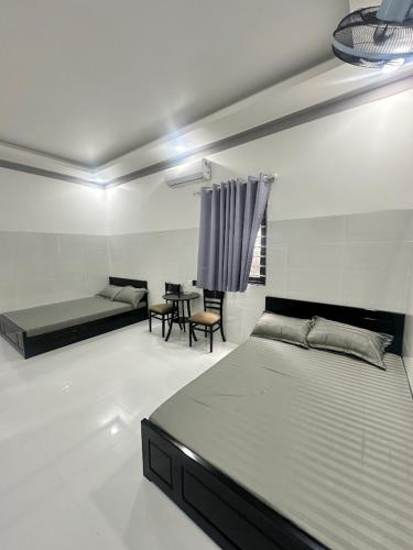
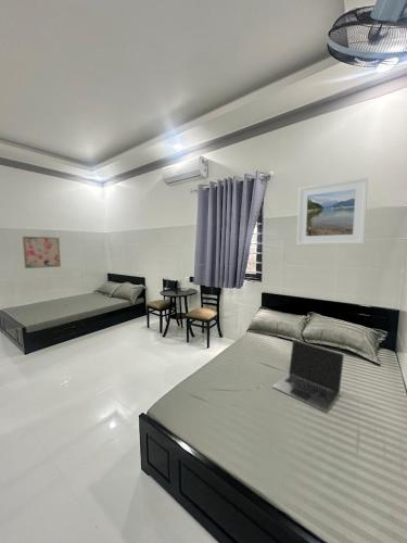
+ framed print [295,176,369,245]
+ wall art [22,236,62,269]
+ laptop [271,339,345,413]
